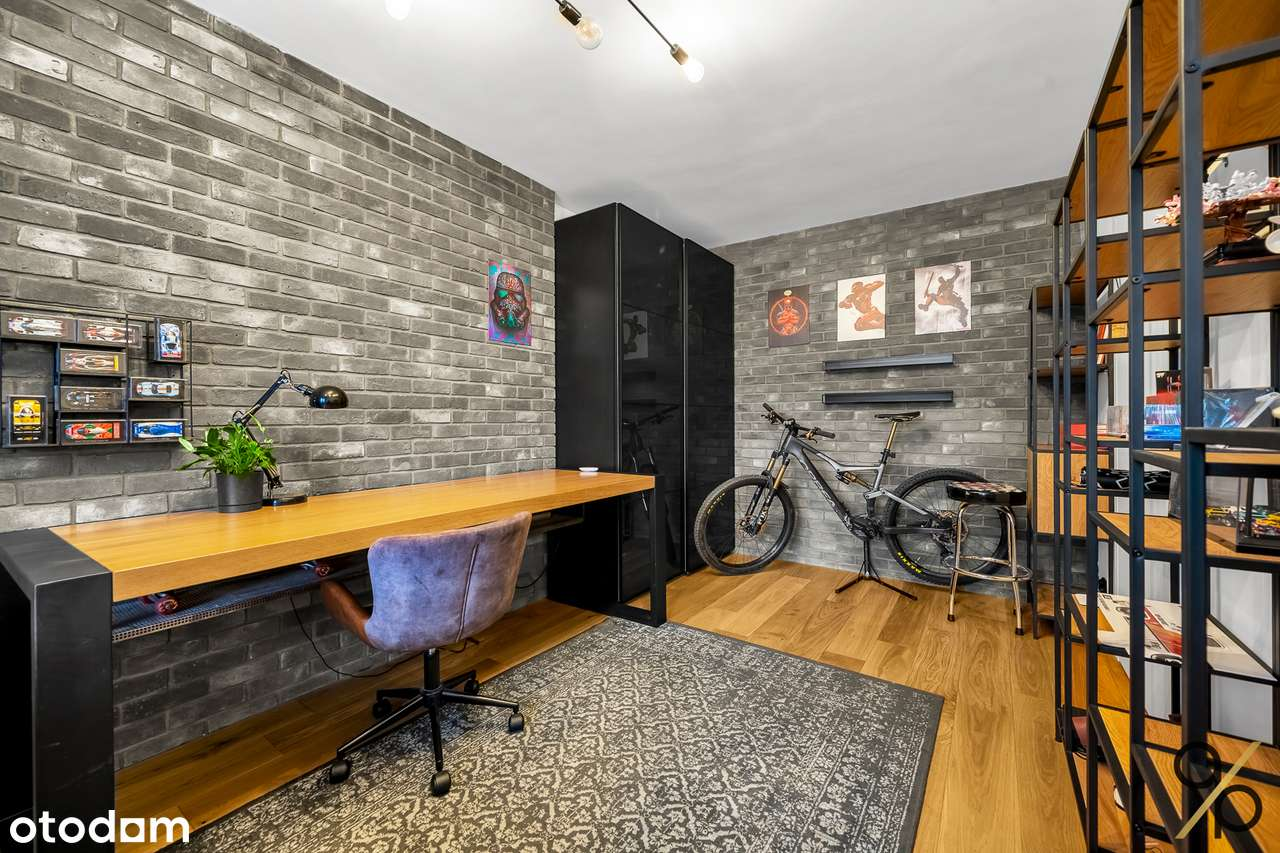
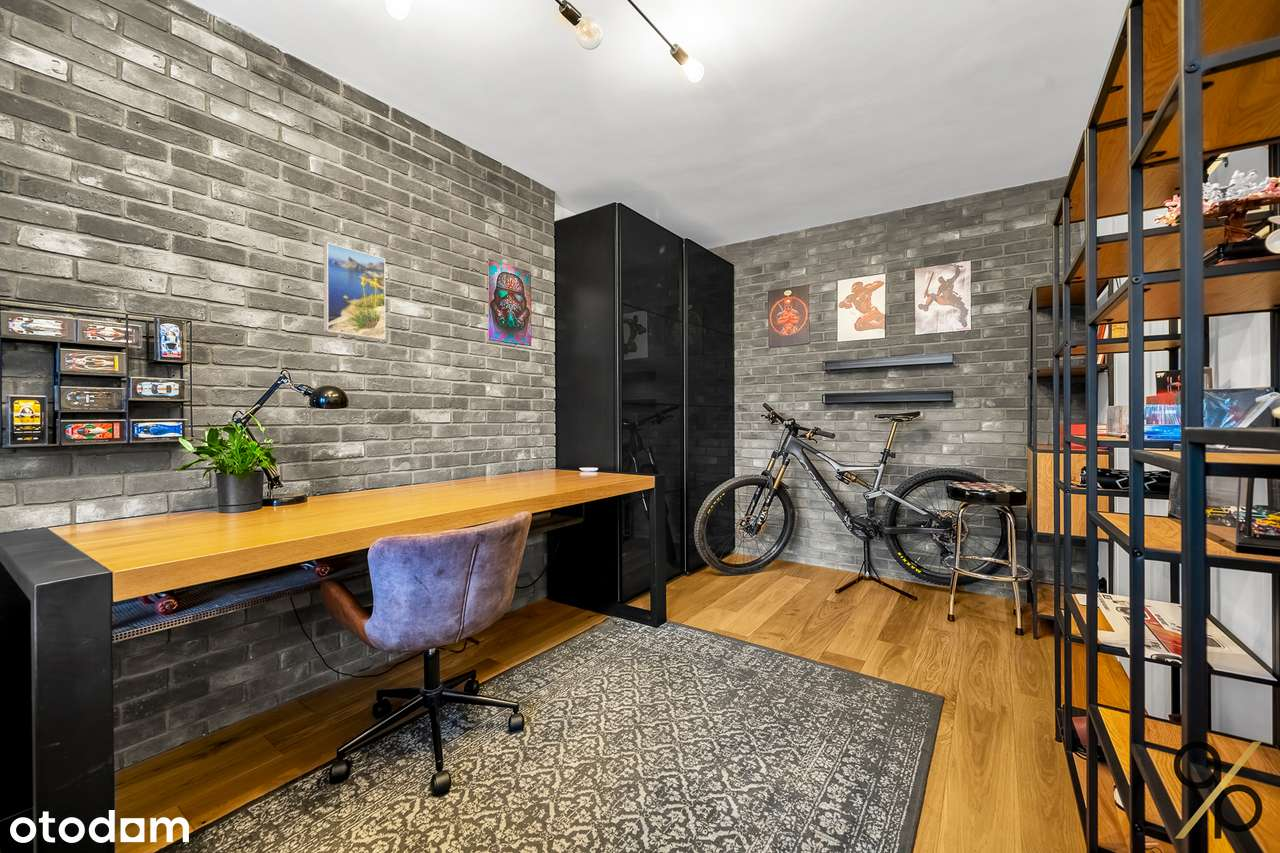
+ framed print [323,242,387,341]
